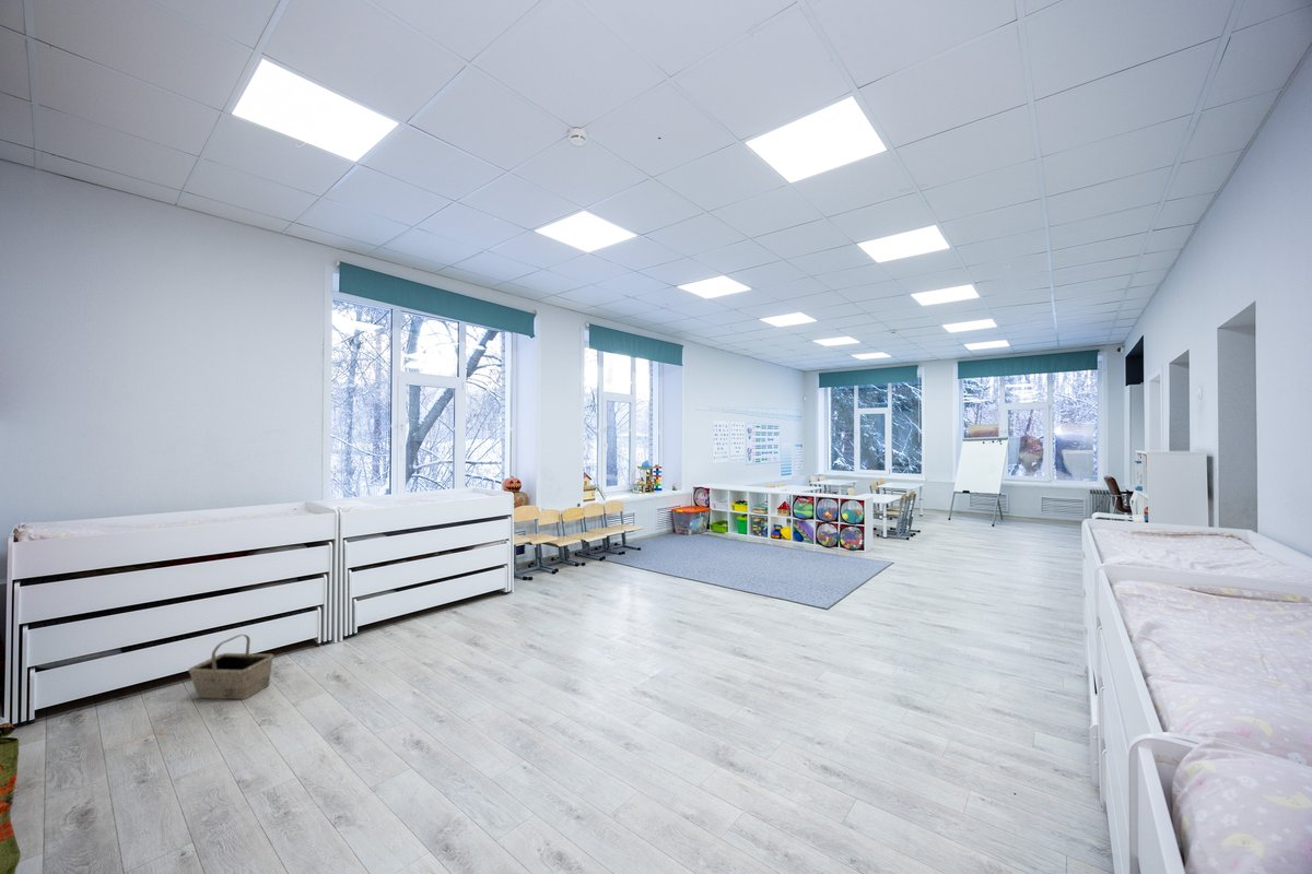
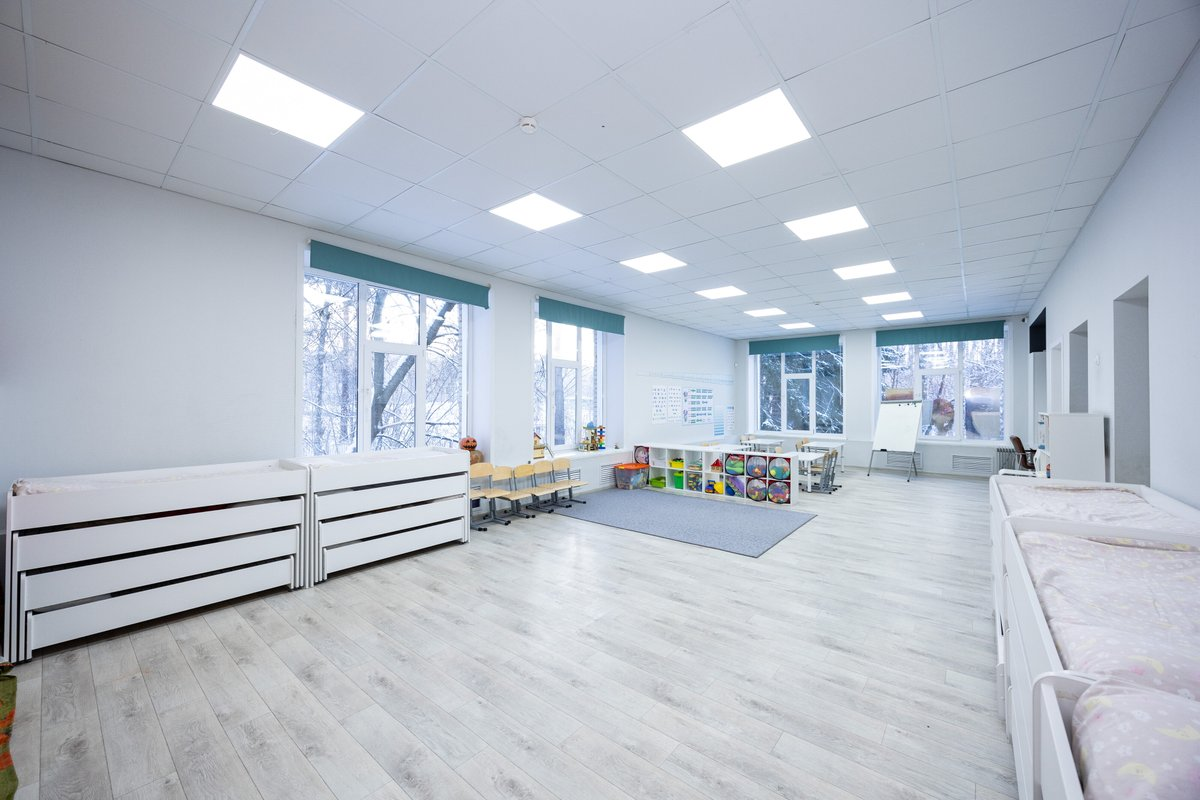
- basket [188,634,274,700]
